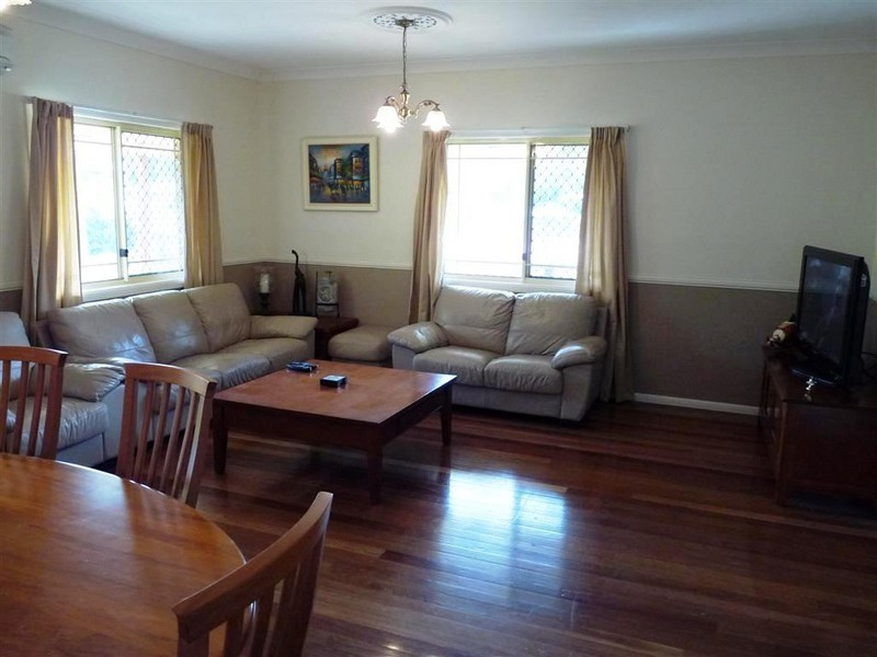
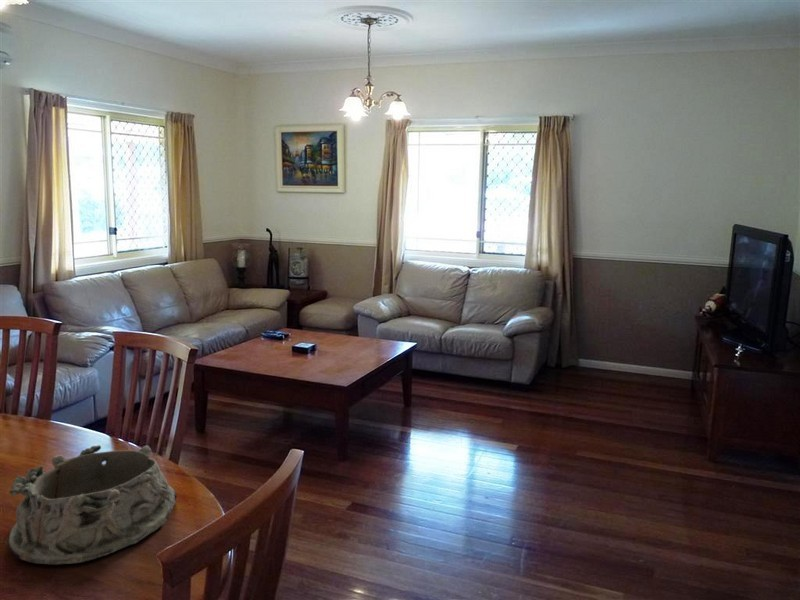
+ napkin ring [7,444,178,566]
